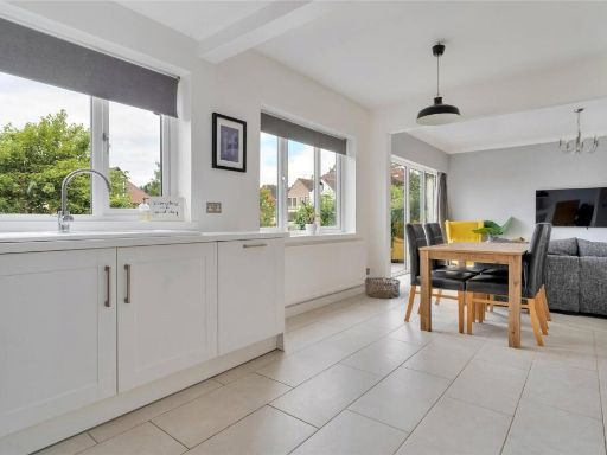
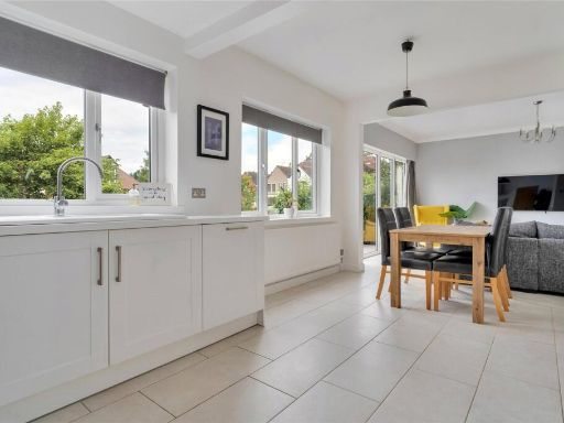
- basket [364,276,401,299]
